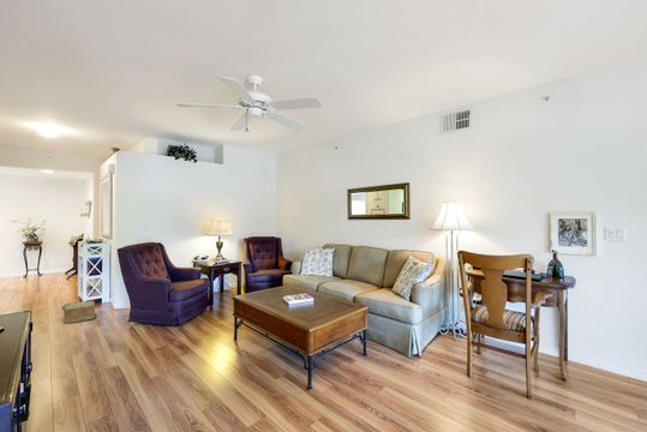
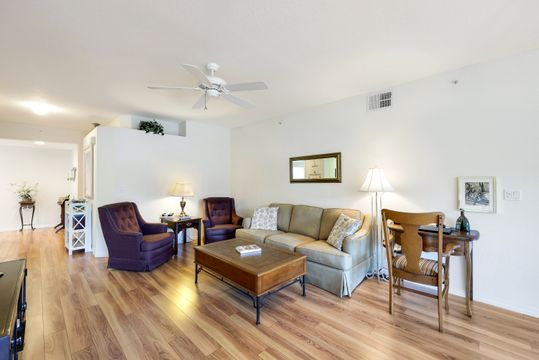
- woven basket [61,299,96,324]
